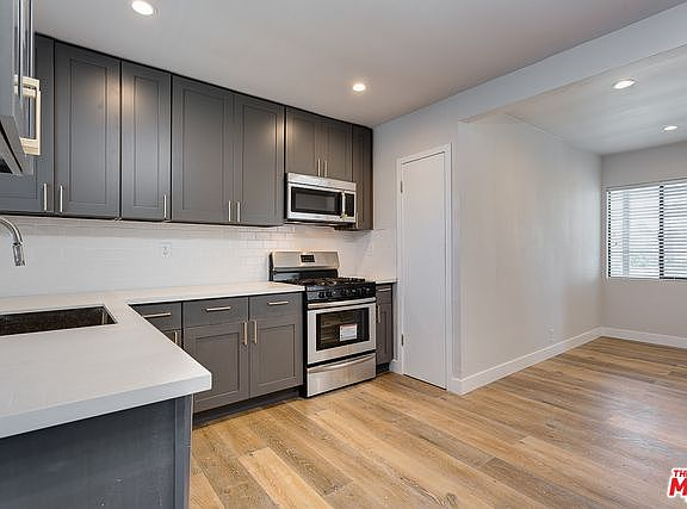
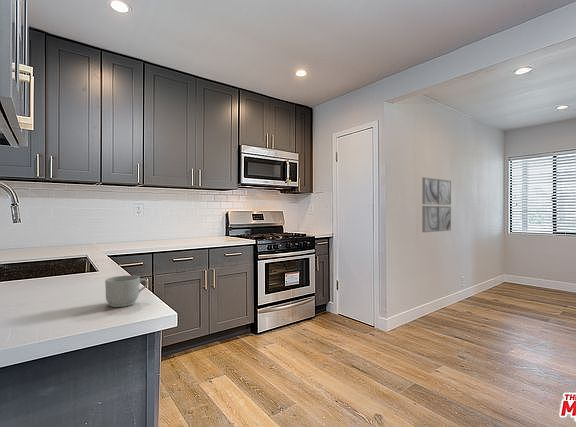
+ mug [104,275,149,308]
+ wall art [421,176,452,233]
